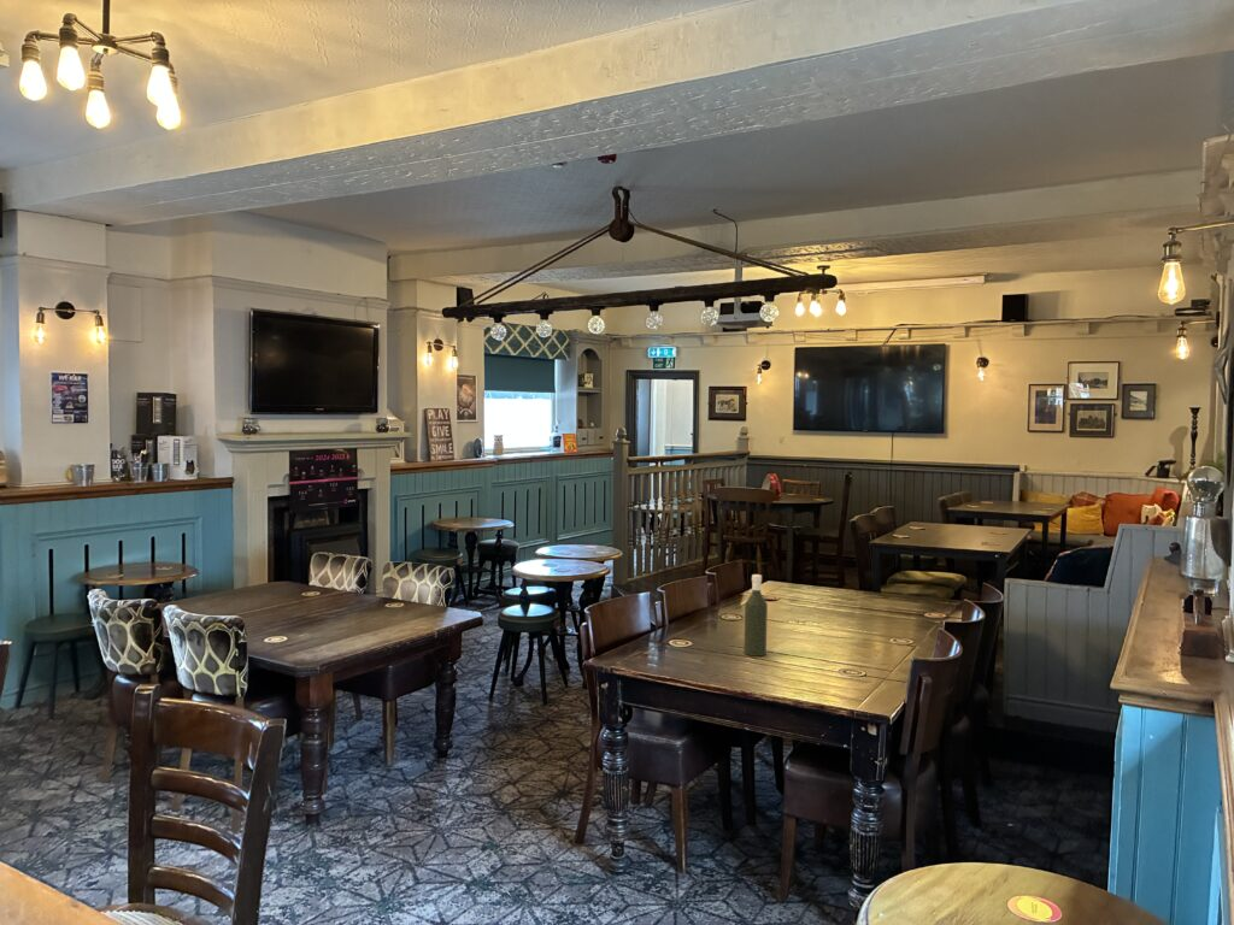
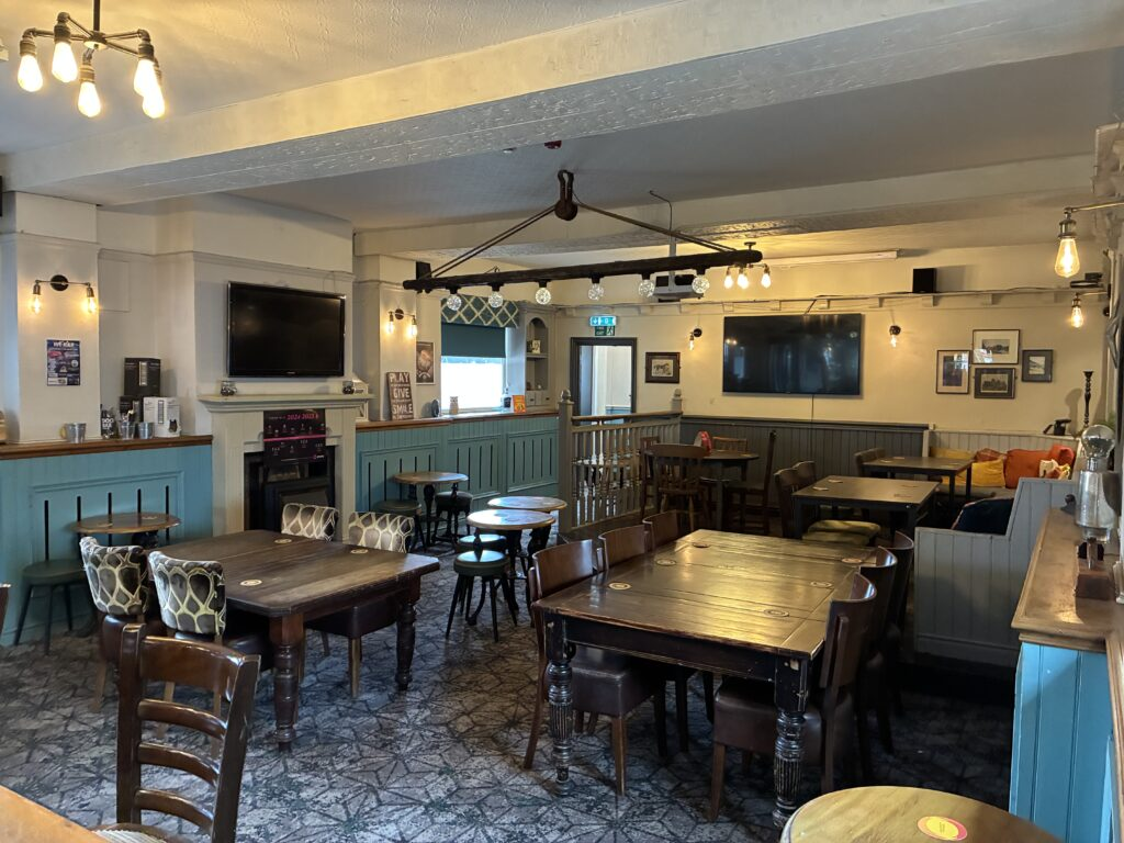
- bottle [742,573,769,658]
